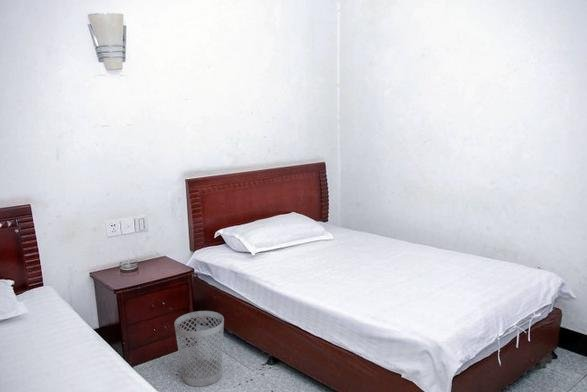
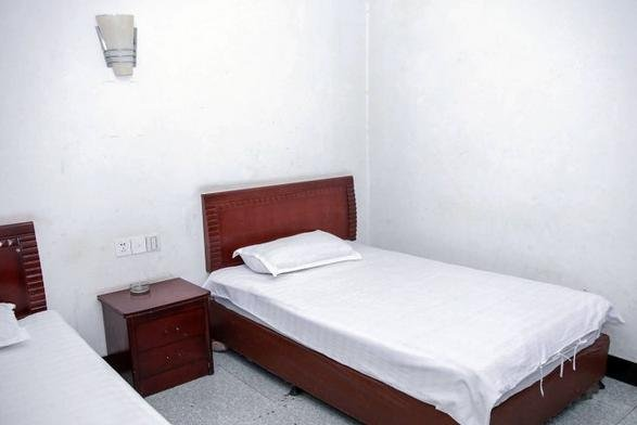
- wastebasket [174,310,225,388]
